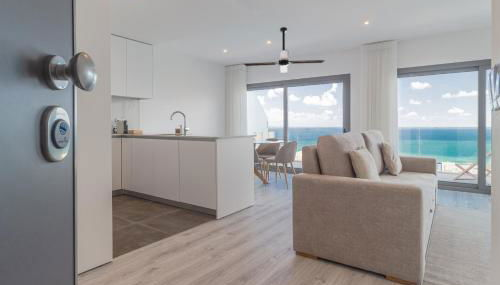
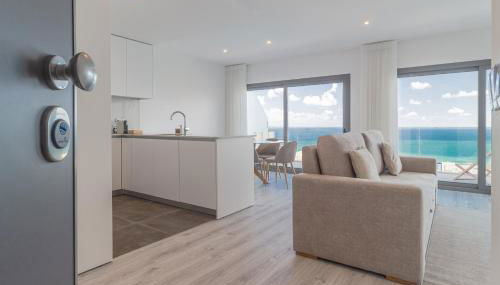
- ceiling fan [243,26,326,74]
